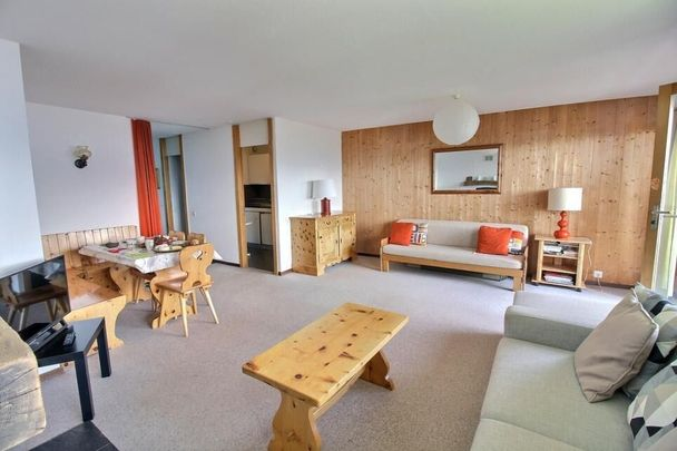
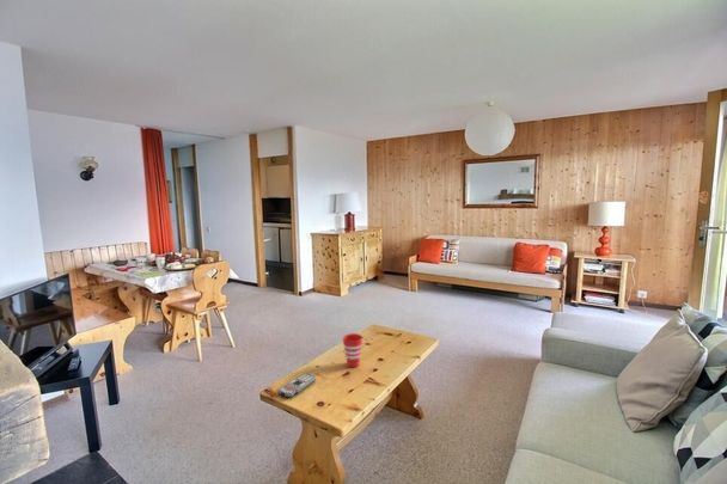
+ cup [342,332,364,368]
+ remote control [276,373,317,399]
